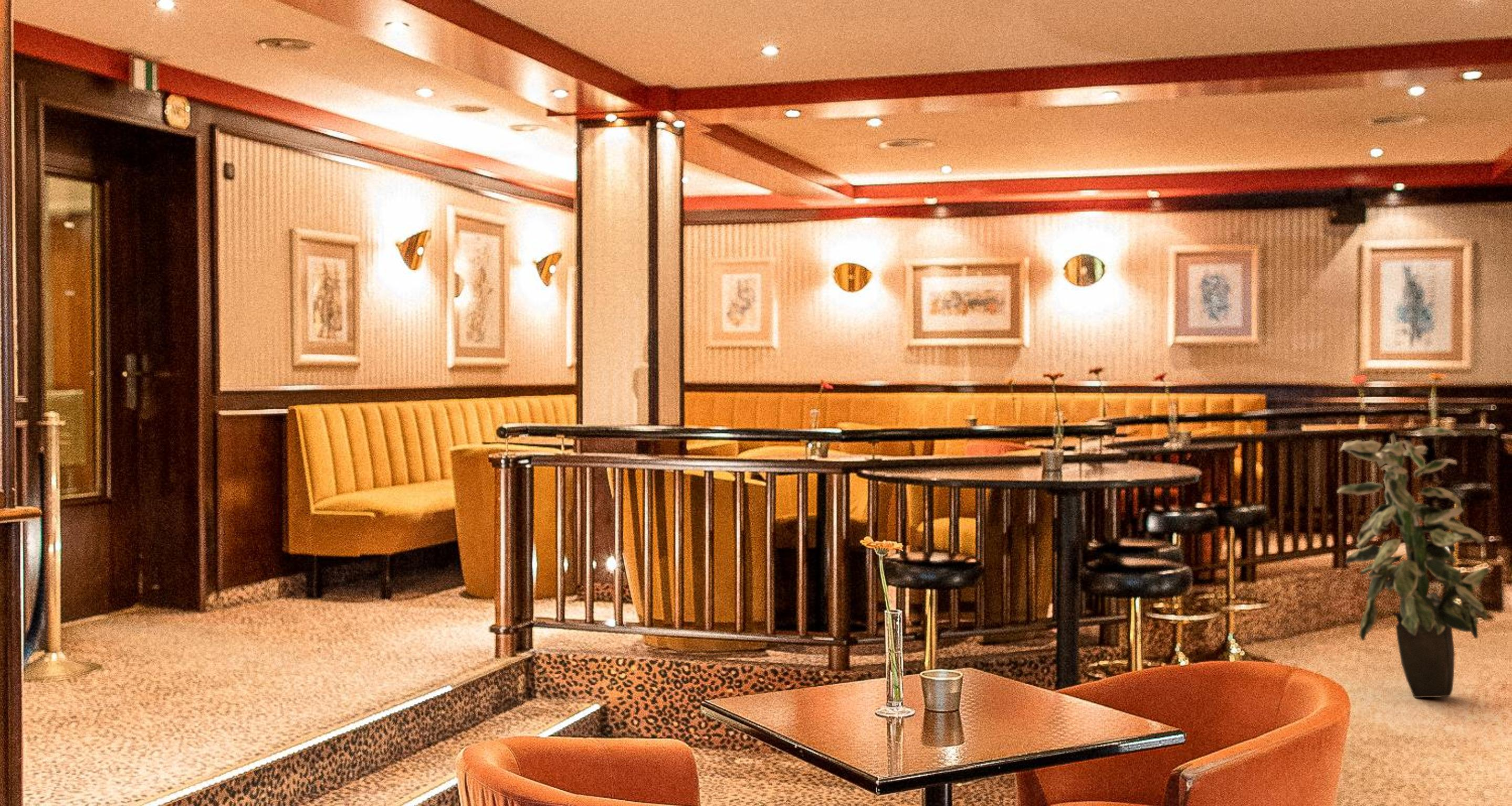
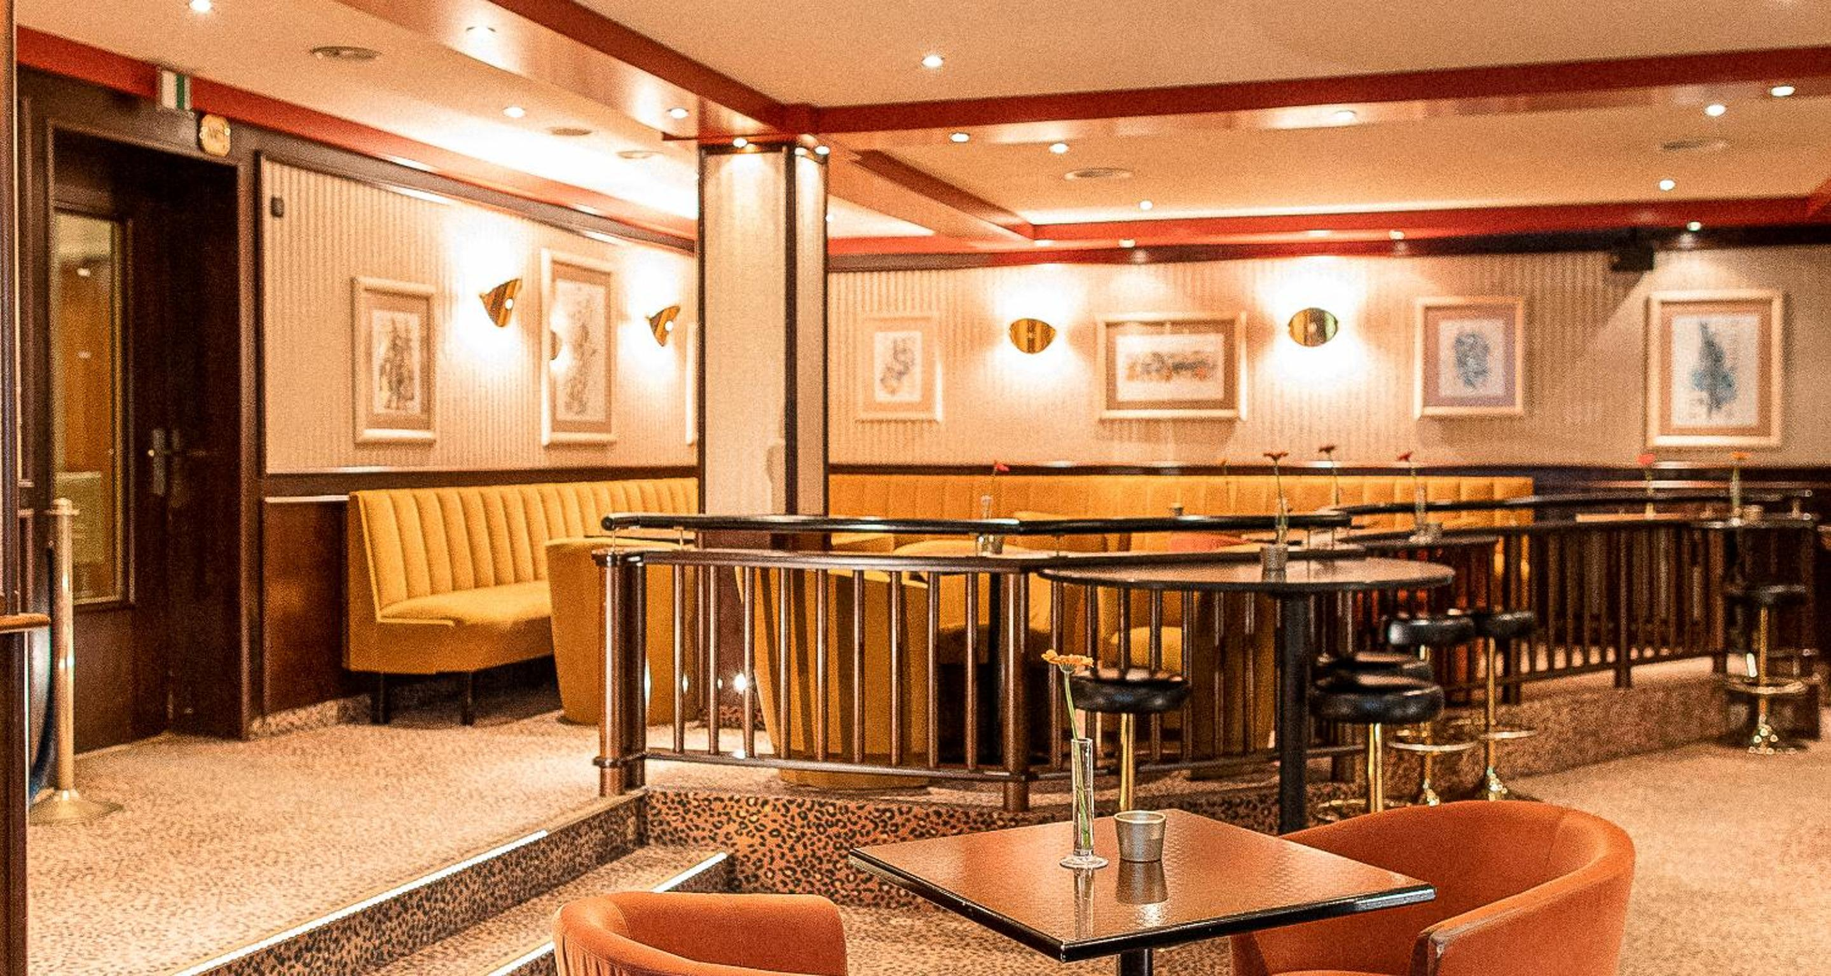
- indoor plant [1337,427,1490,698]
